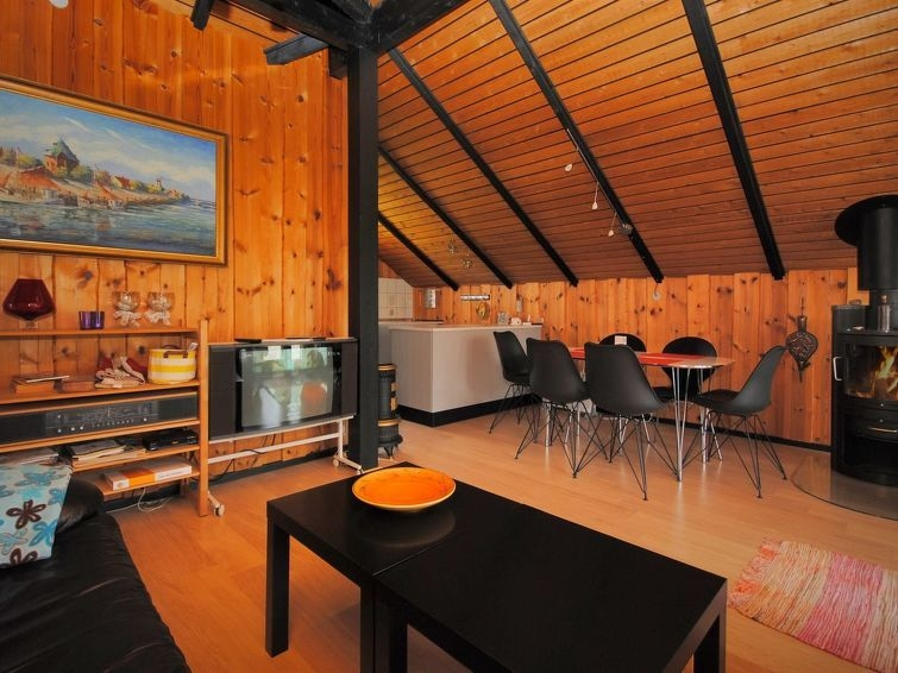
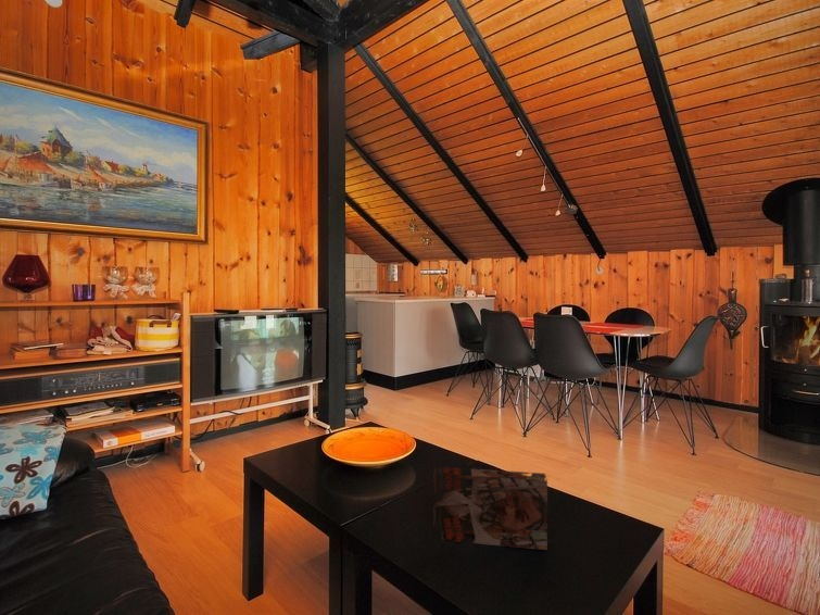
+ book [433,466,548,551]
